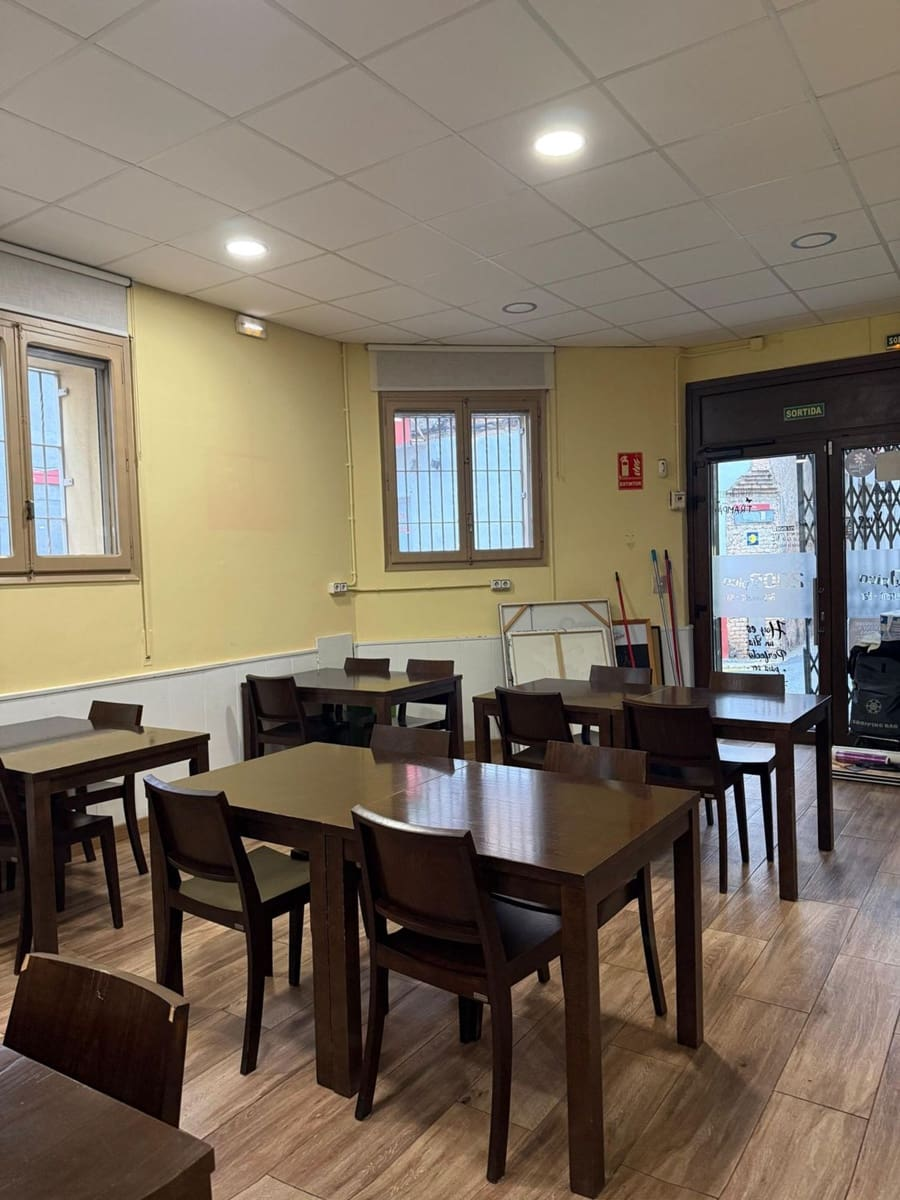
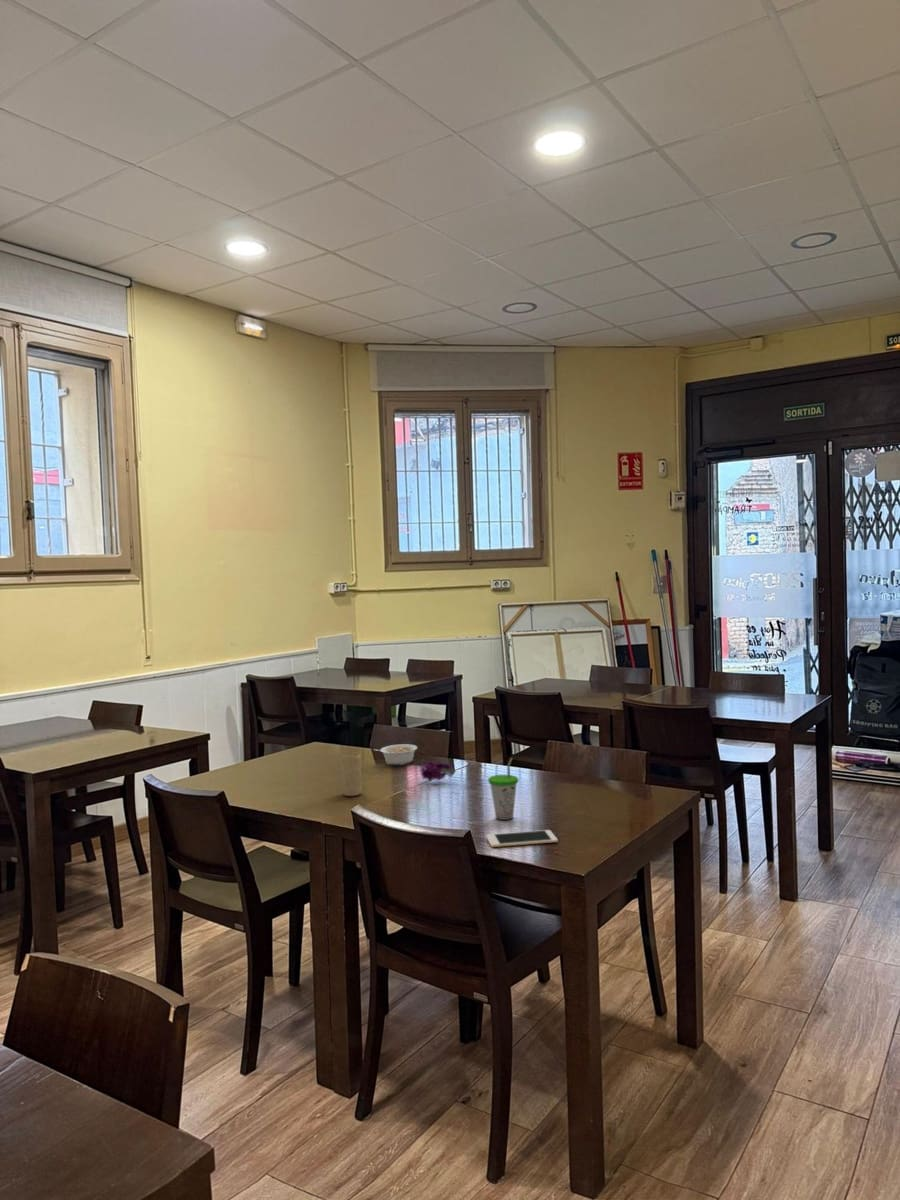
+ cell phone [485,829,559,848]
+ candle [339,754,363,797]
+ legume [373,743,418,766]
+ flower [419,760,457,782]
+ cup [487,757,519,821]
